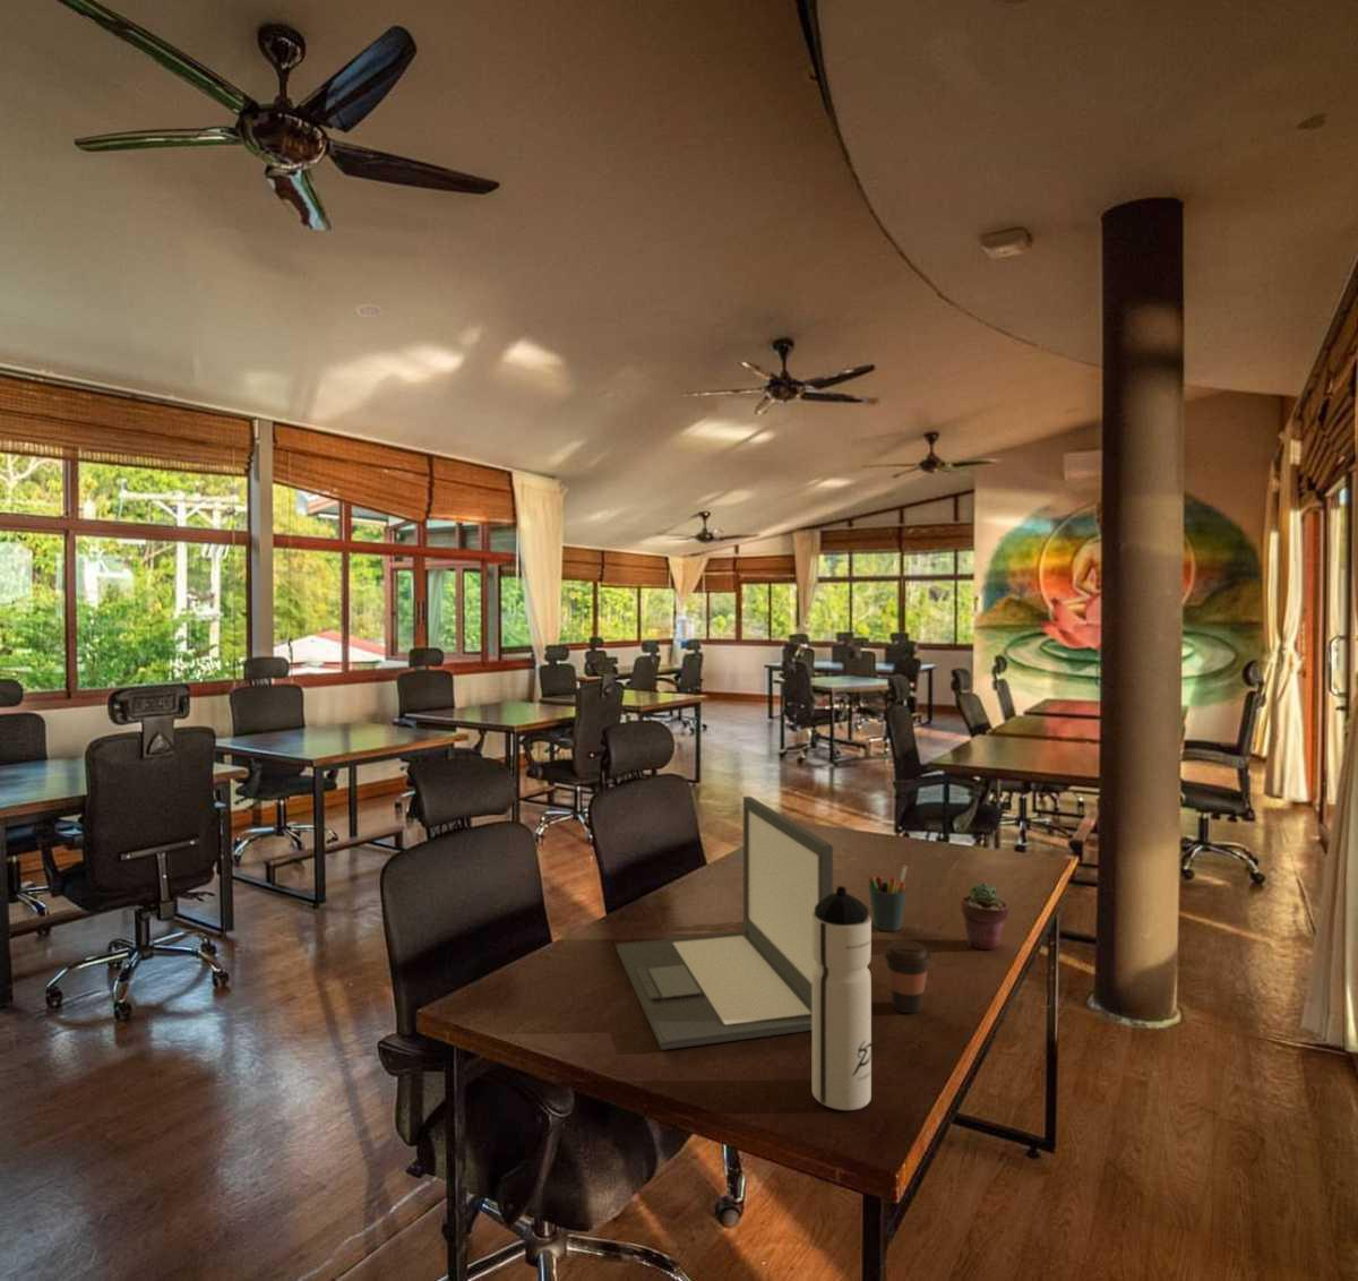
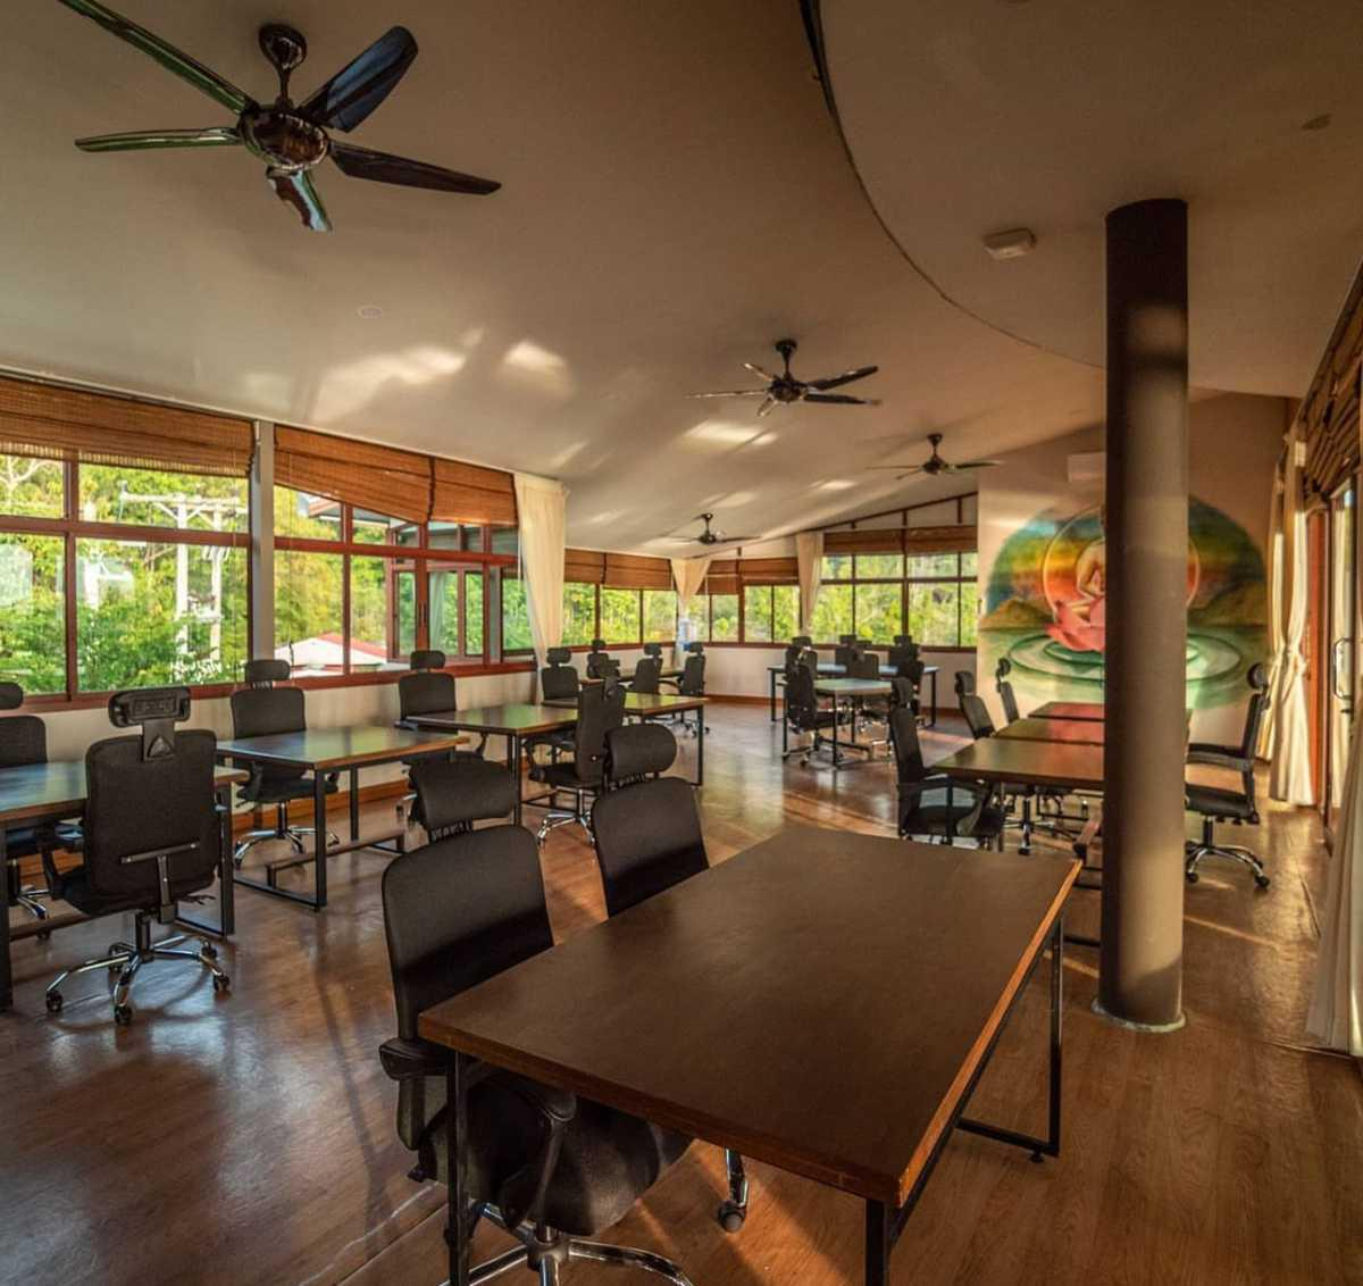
- coffee cup [881,939,933,1014]
- laptop [615,796,834,1051]
- pen holder [867,863,909,933]
- water bottle [811,885,873,1111]
- potted succulent [960,881,1010,951]
